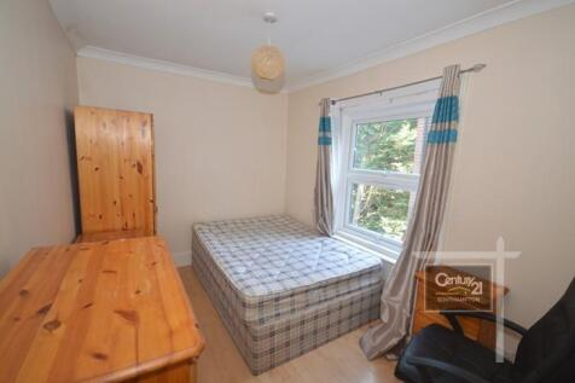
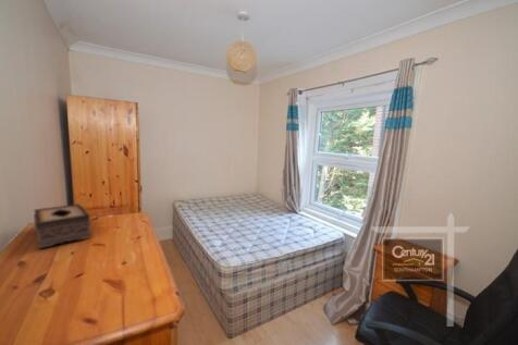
+ tissue box [33,202,92,249]
